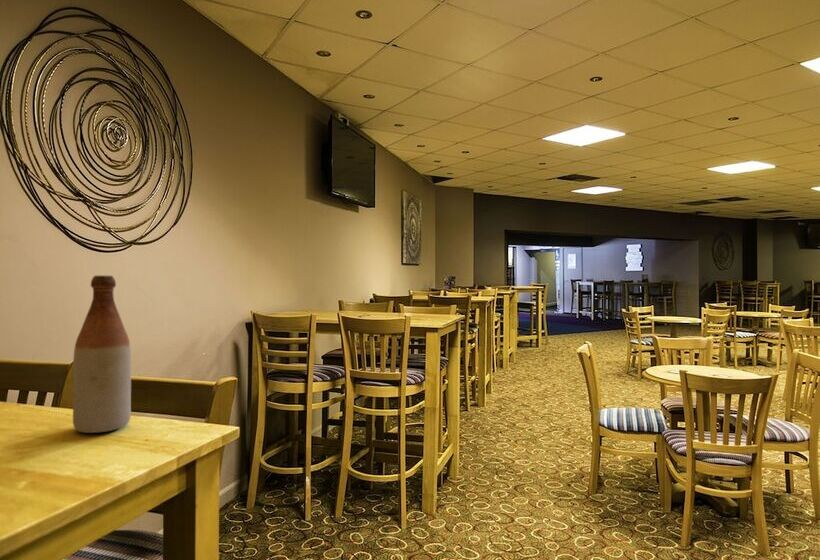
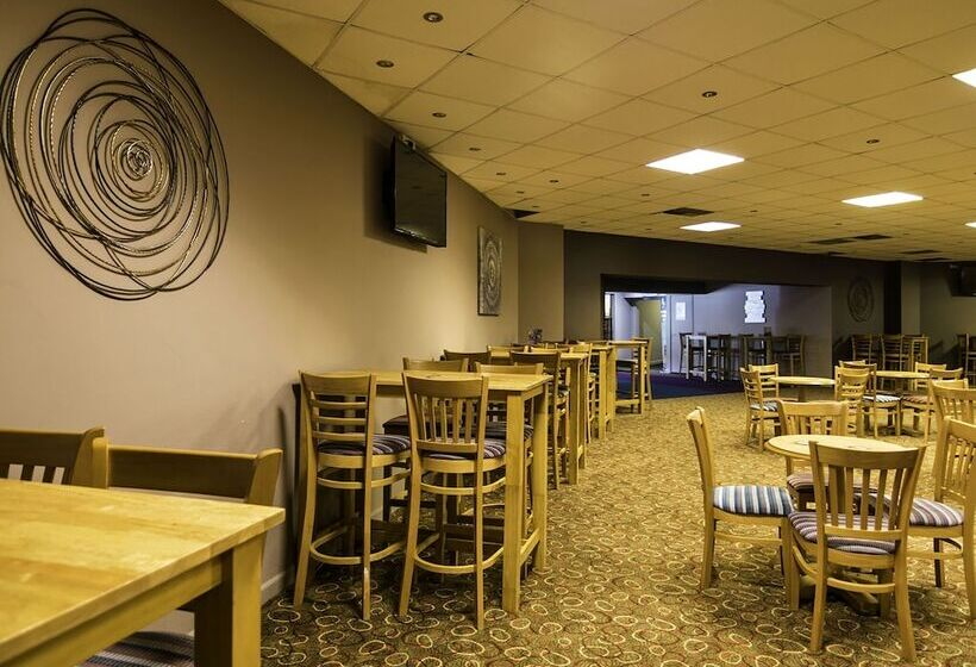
- beer bottle [72,275,132,434]
